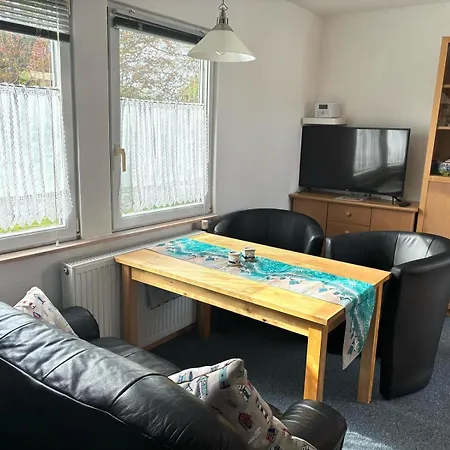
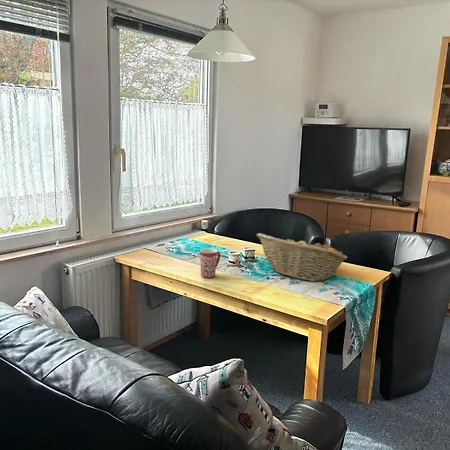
+ mug [199,247,221,279]
+ fruit basket [256,232,348,282]
